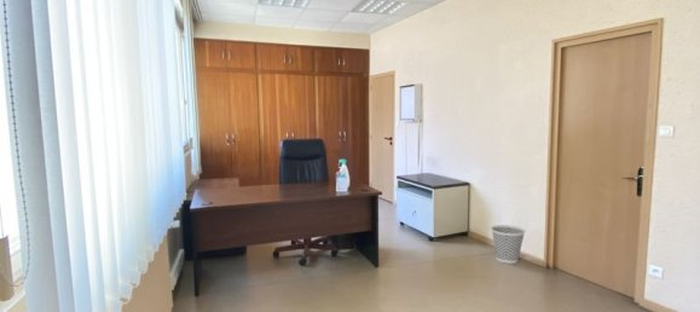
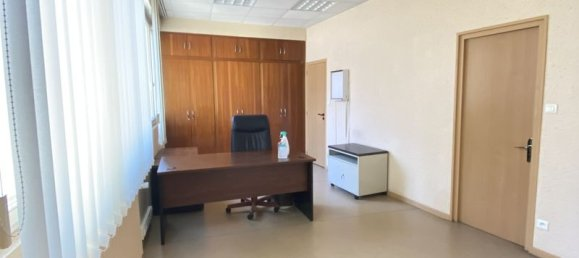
- wastebasket [490,224,526,265]
